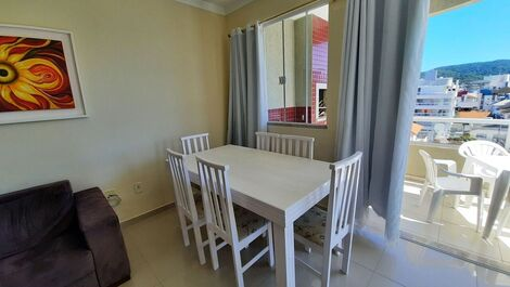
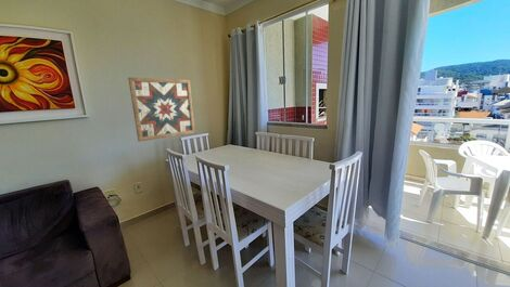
+ wall art [127,77,196,143]
